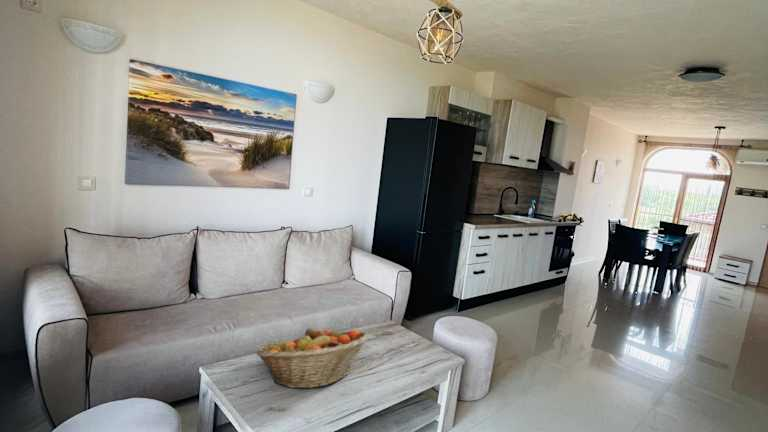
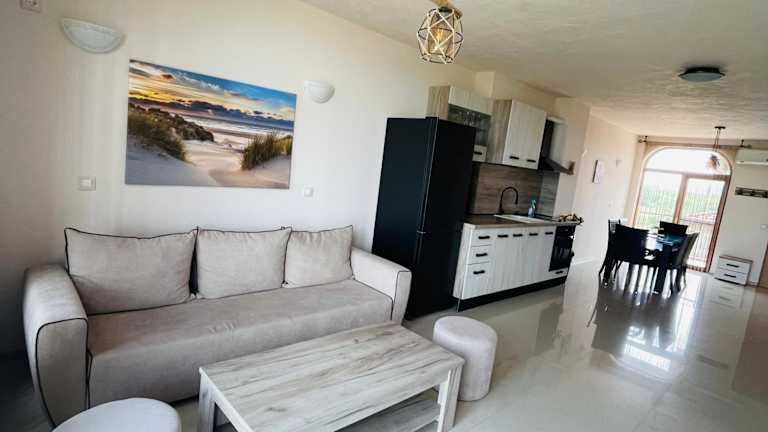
- fruit basket [255,327,371,389]
